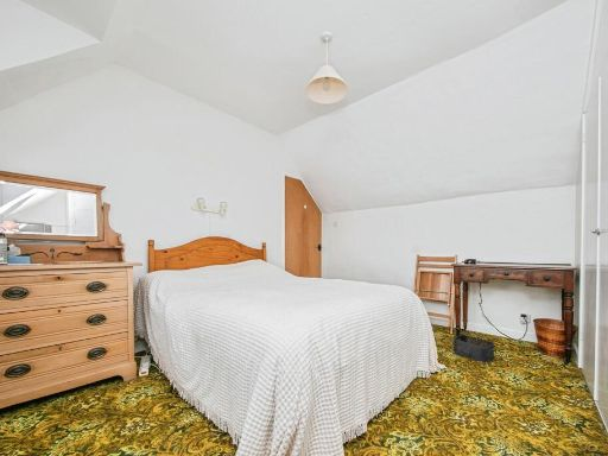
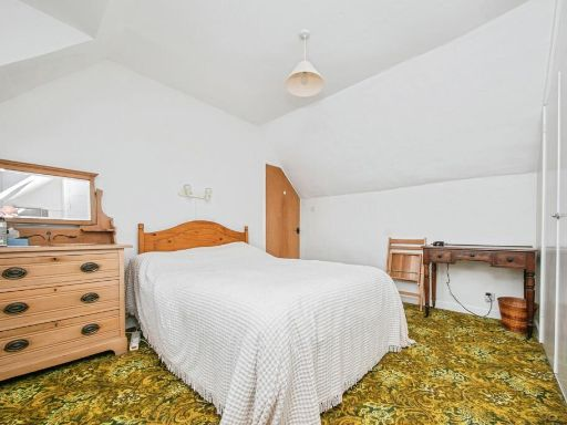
- storage bin [452,334,495,363]
